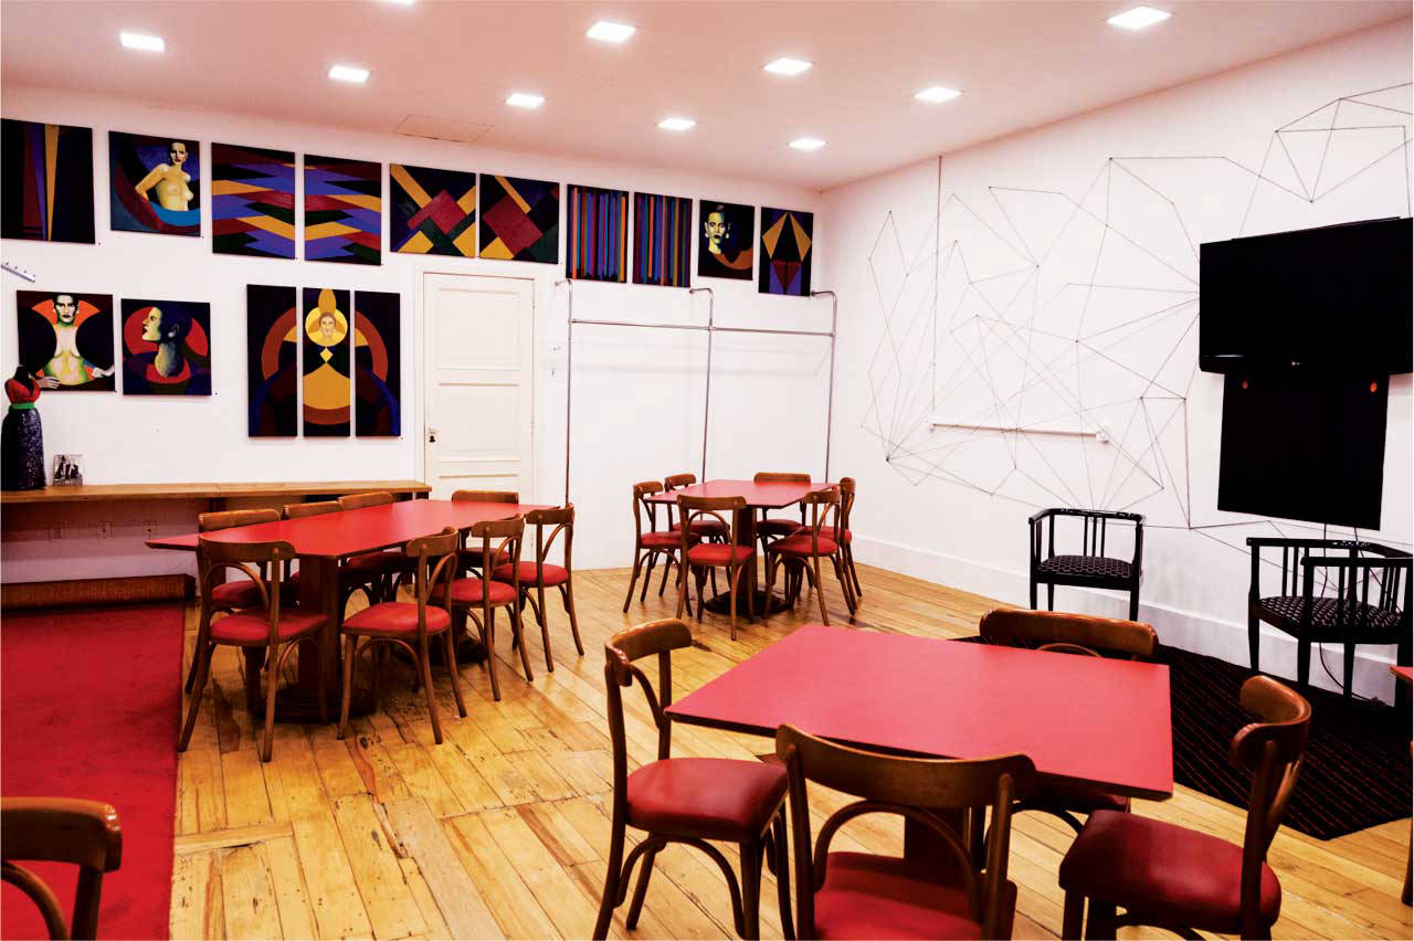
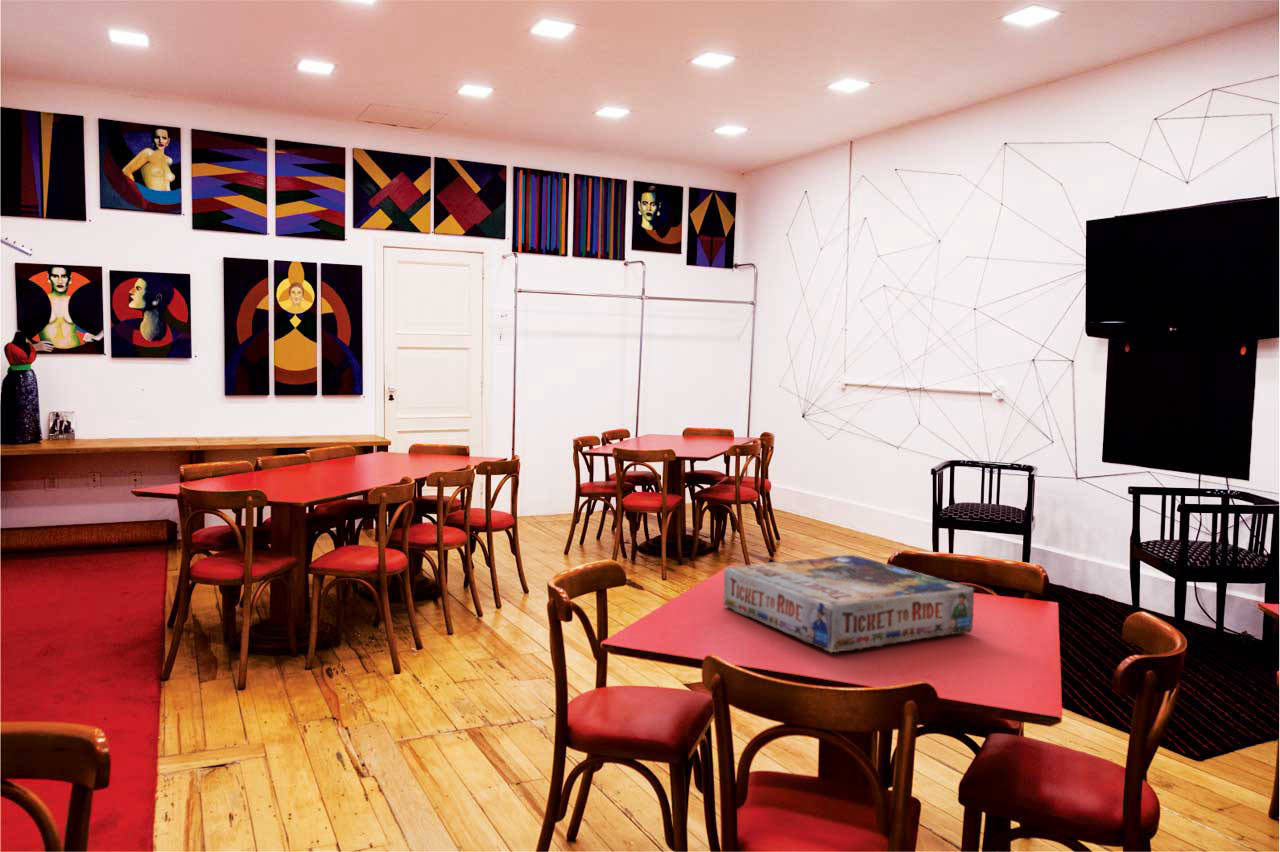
+ board game [722,554,975,653]
